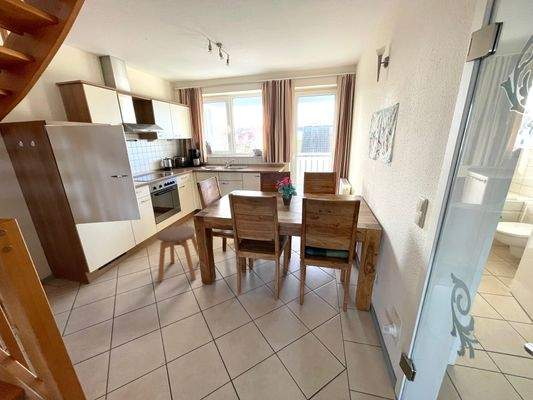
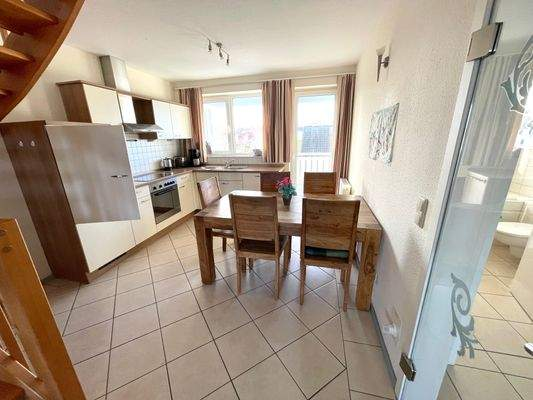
- stool [156,225,199,283]
